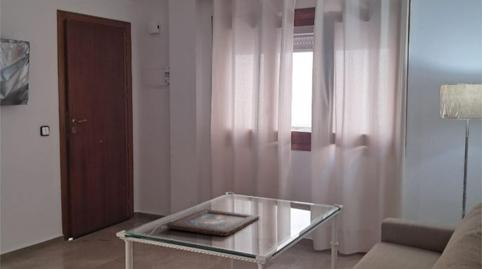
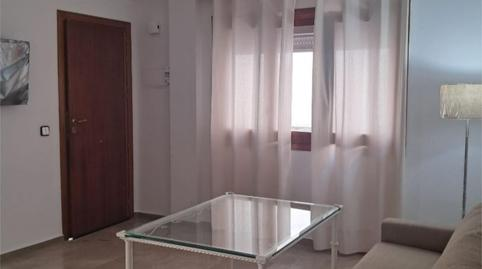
- decorative tray [166,208,260,237]
